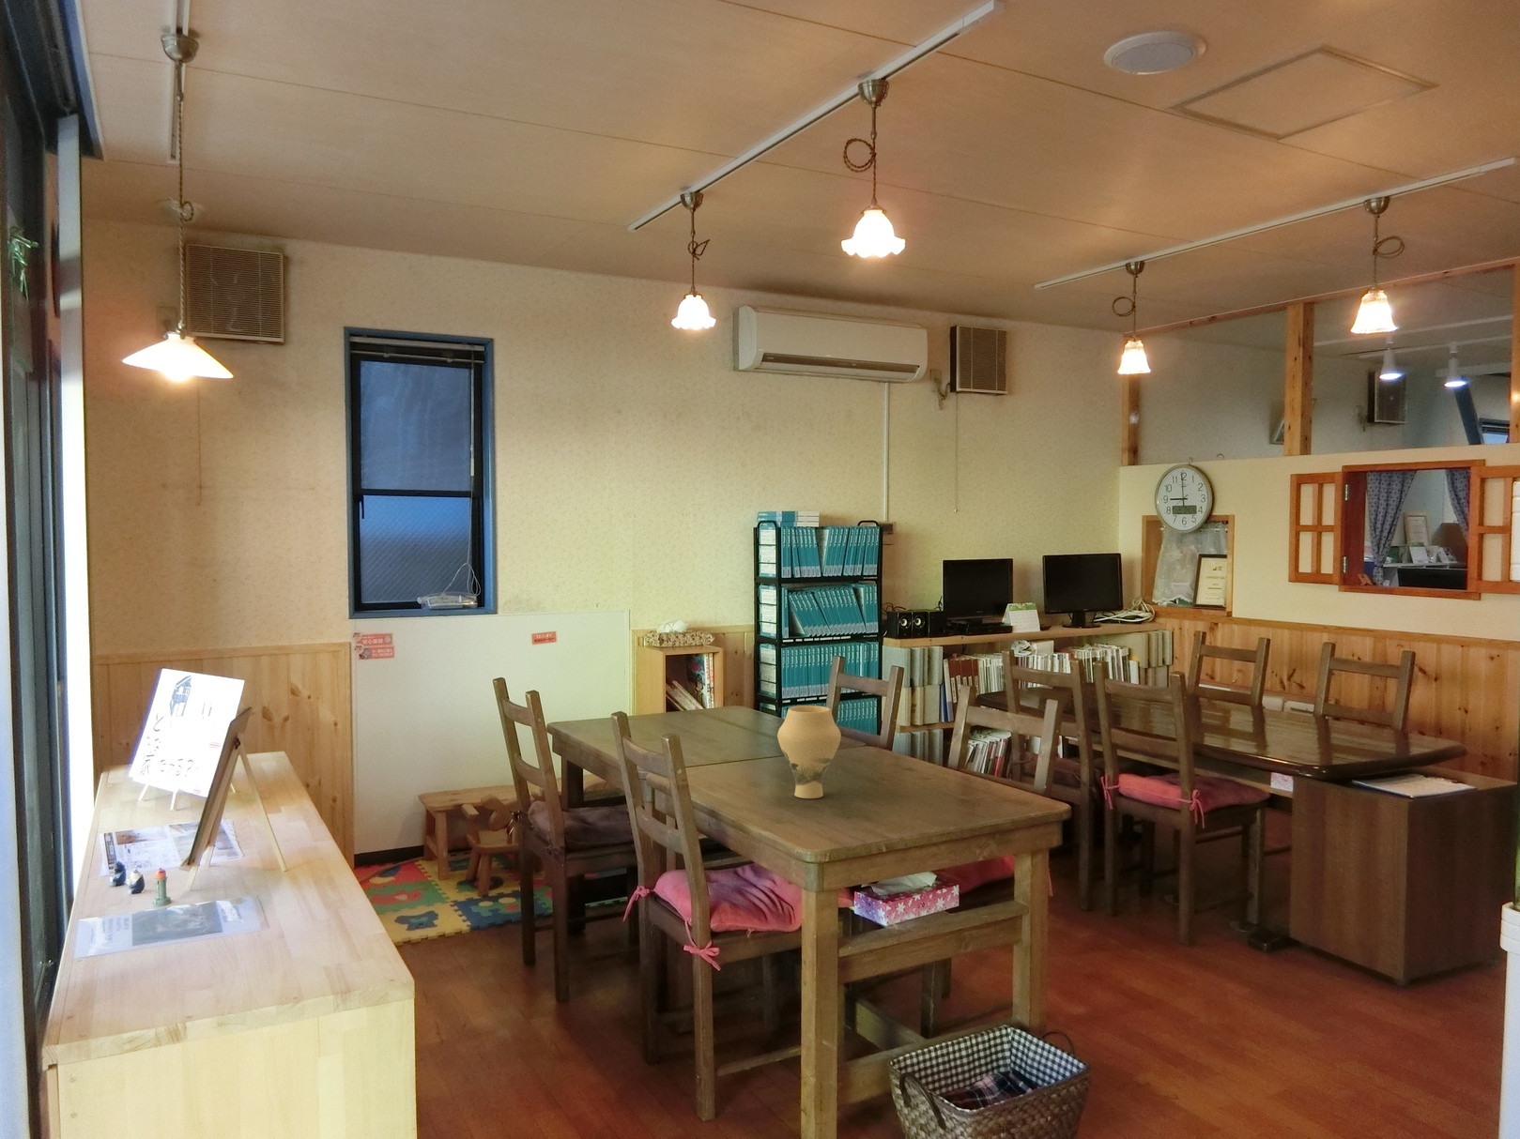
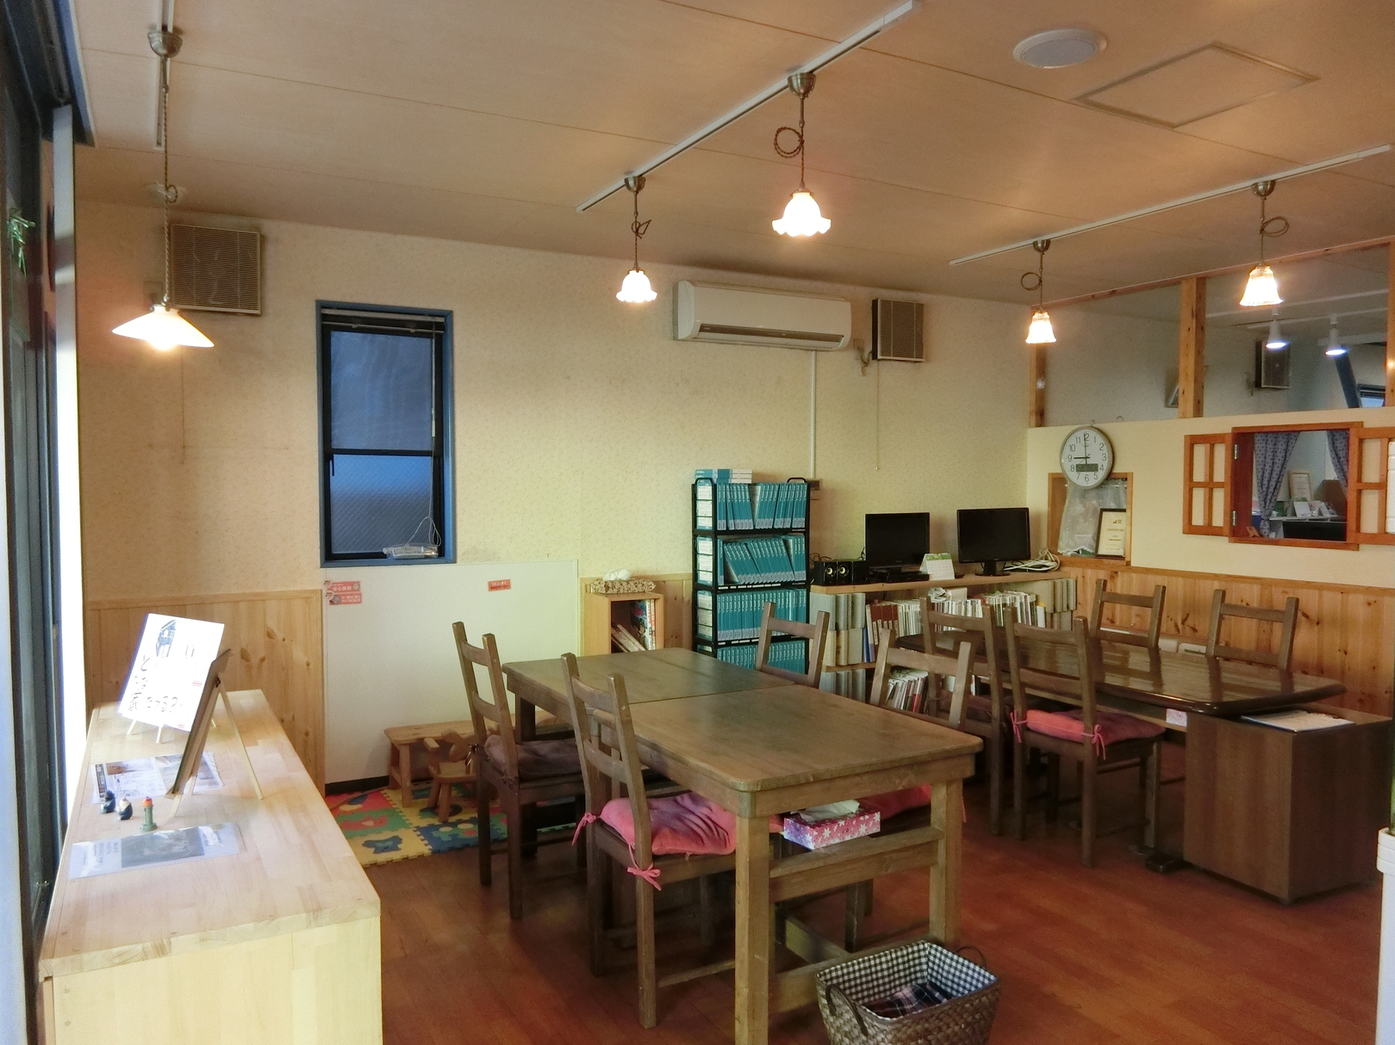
- vase [777,705,843,799]
